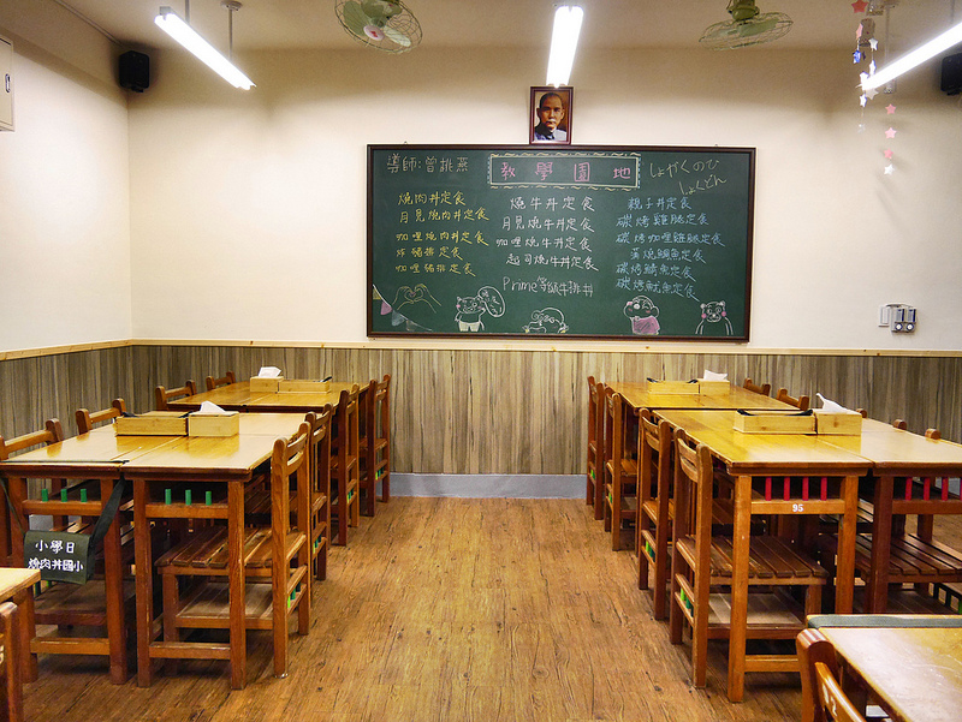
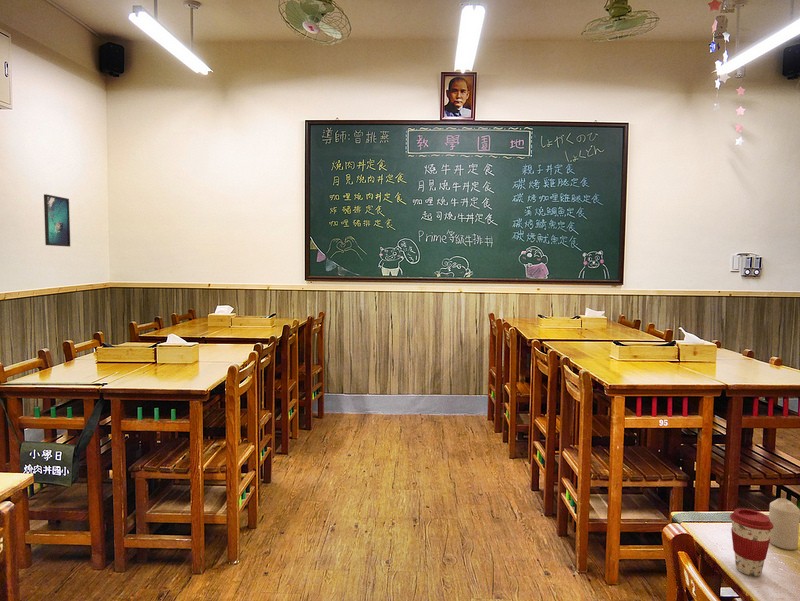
+ coffee cup [729,507,774,577]
+ candle [768,497,800,550]
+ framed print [43,193,71,248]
